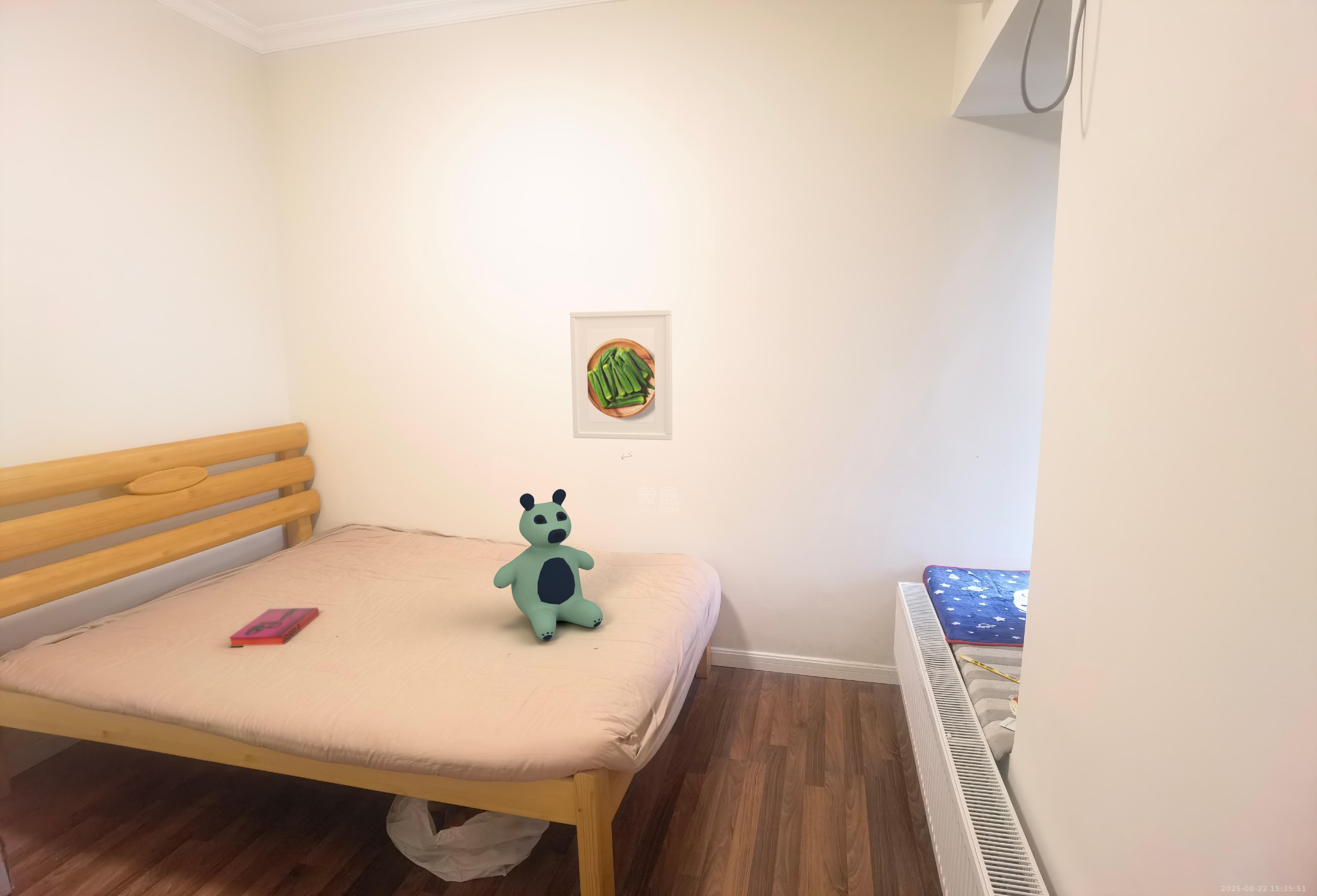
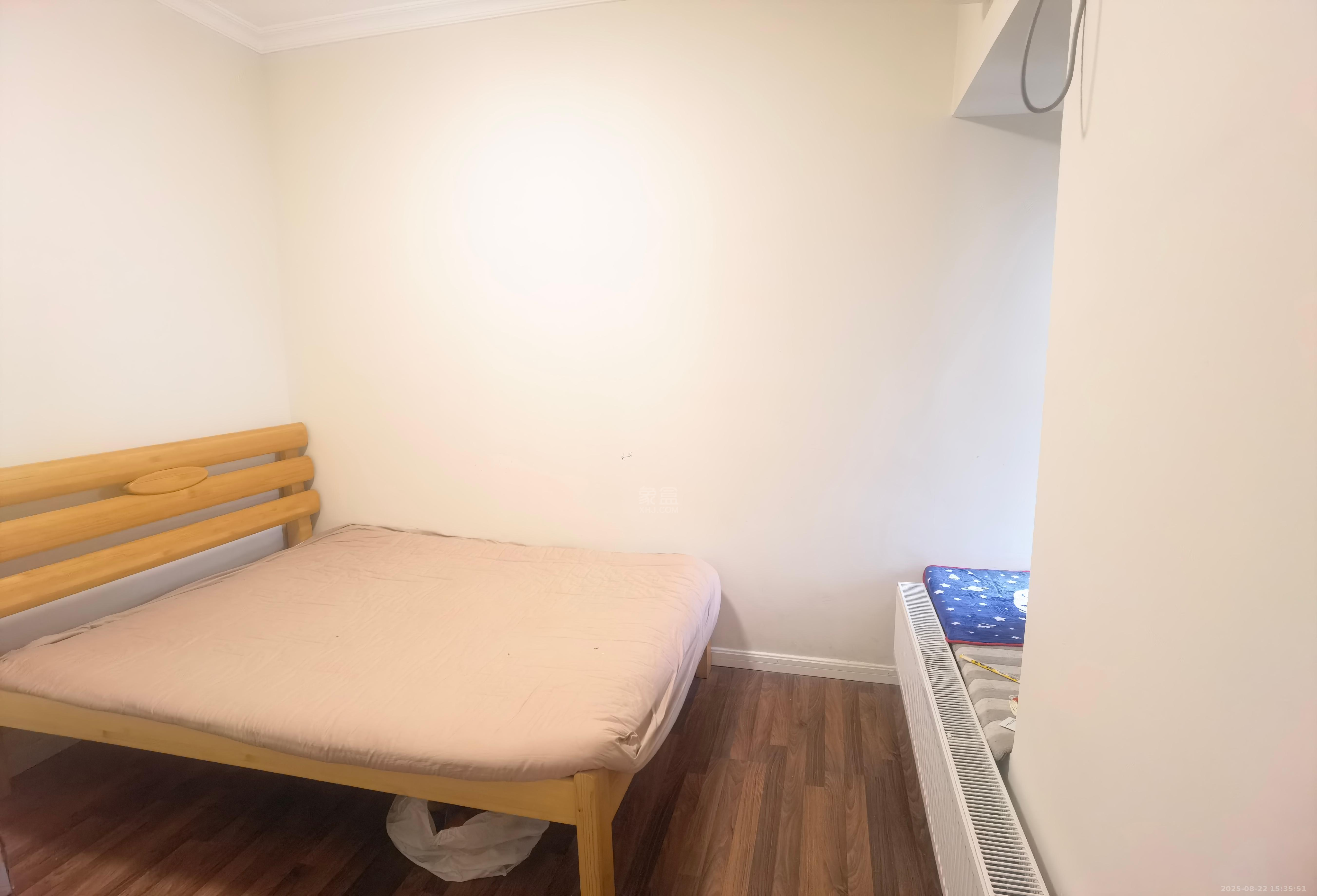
- hardback book [228,607,319,647]
- bear [493,489,603,640]
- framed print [570,309,673,440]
